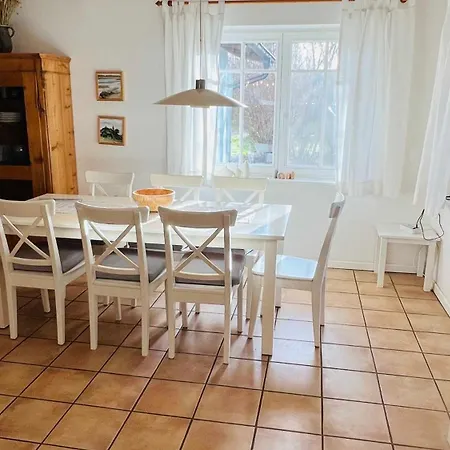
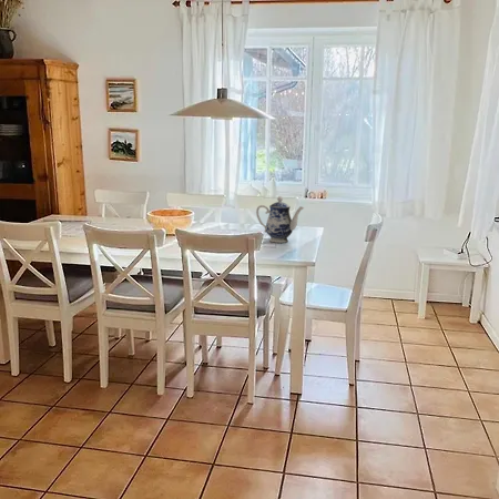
+ teapot [255,195,305,244]
